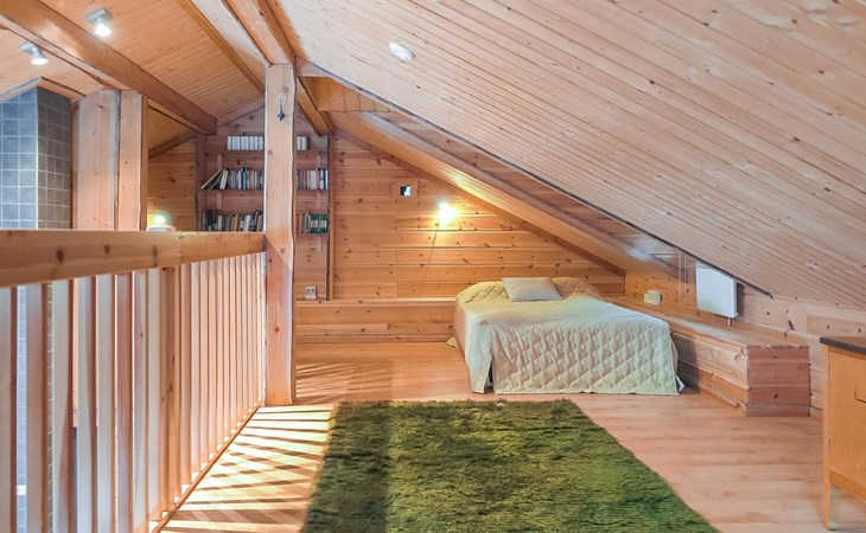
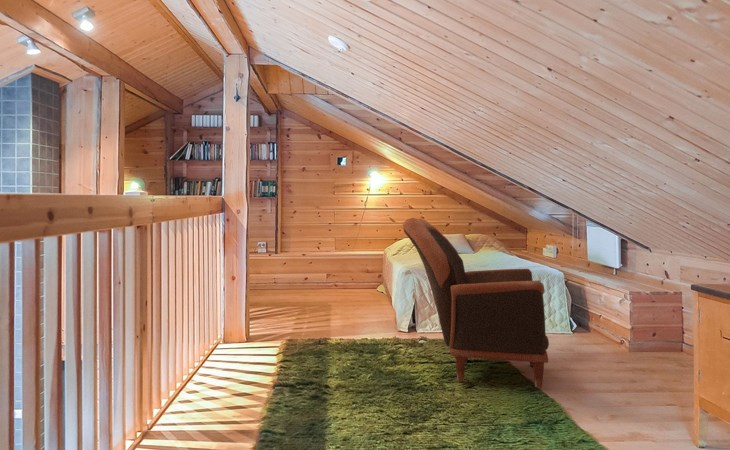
+ armchair [402,217,550,389]
